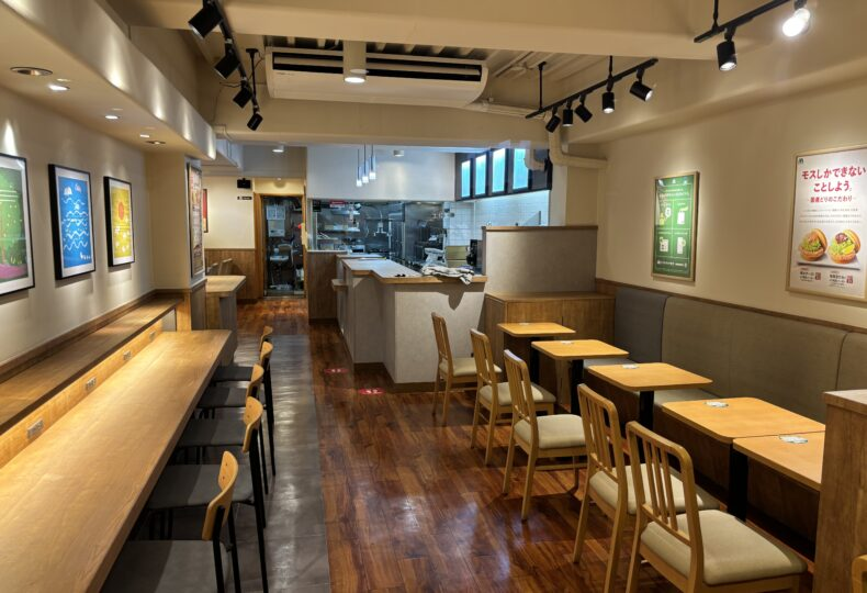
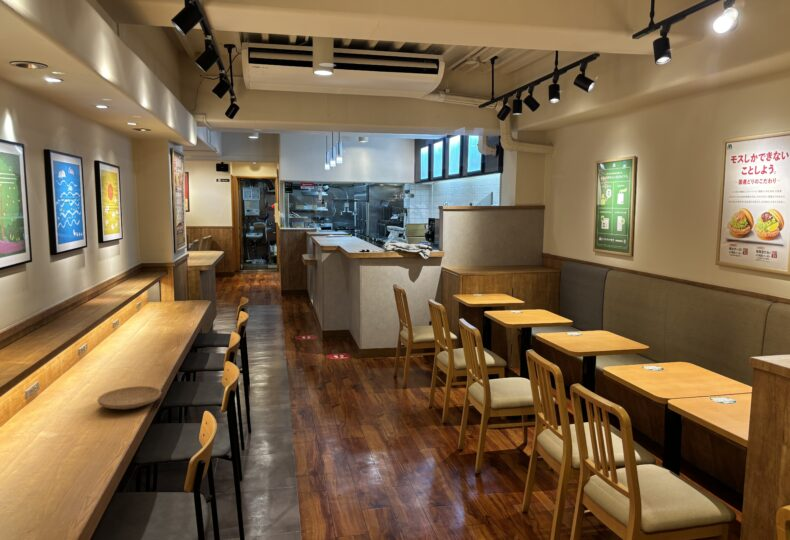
+ plate [97,385,162,411]
